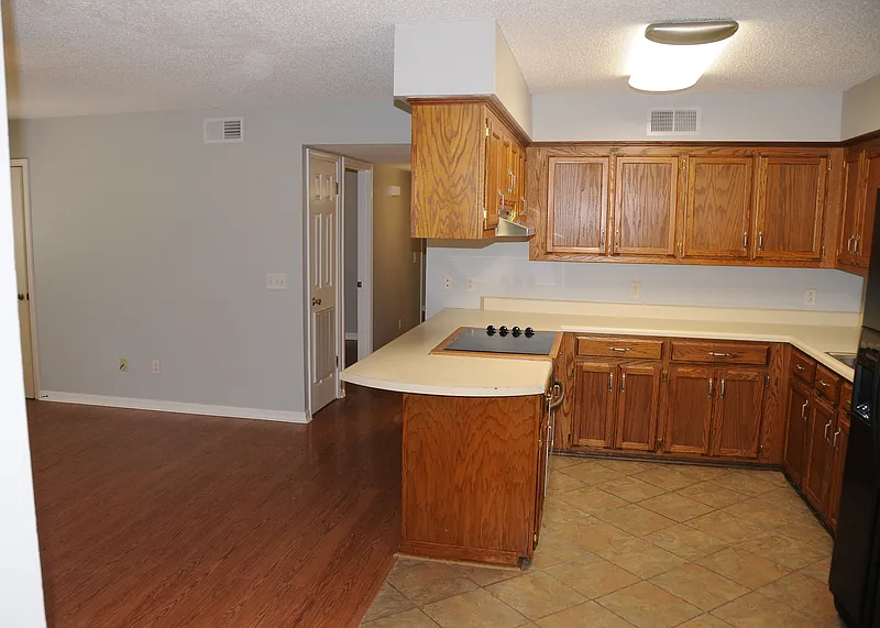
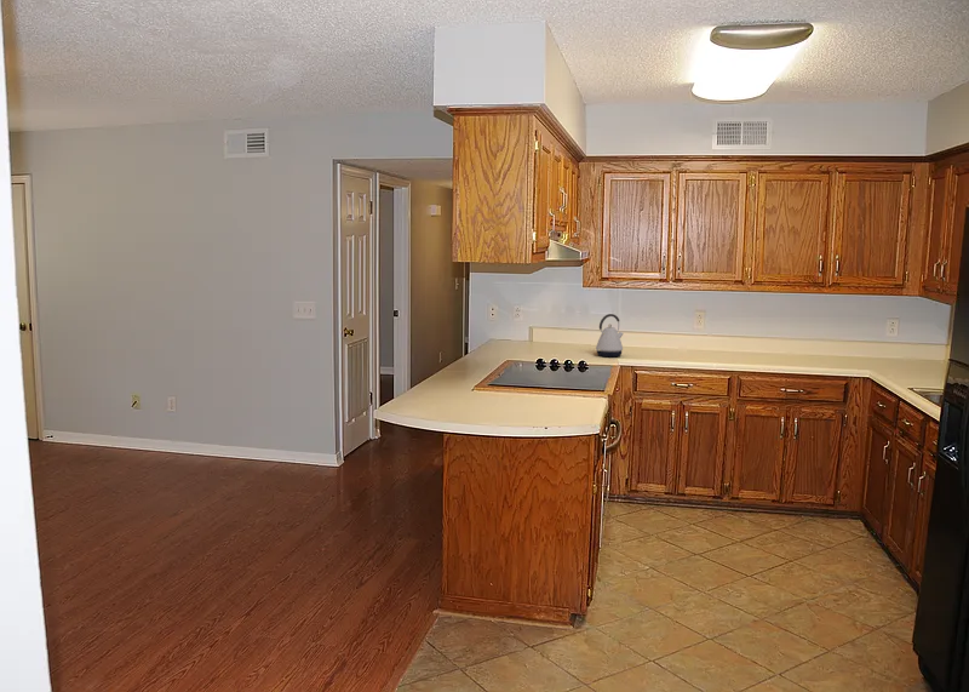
+ kettle [595,313,625,359]
